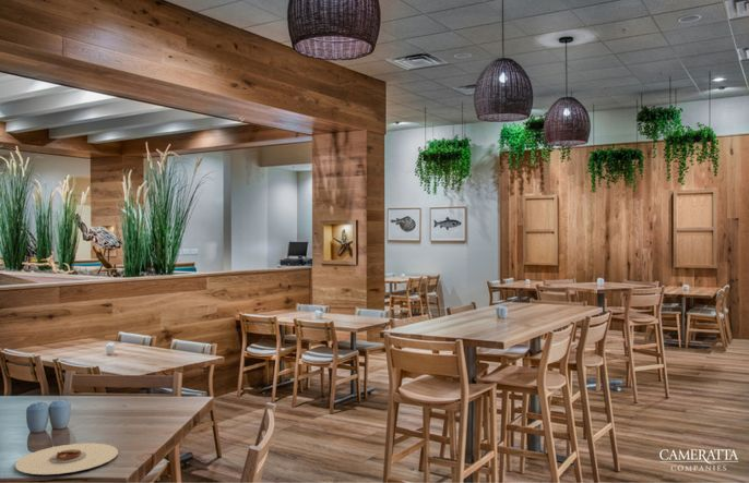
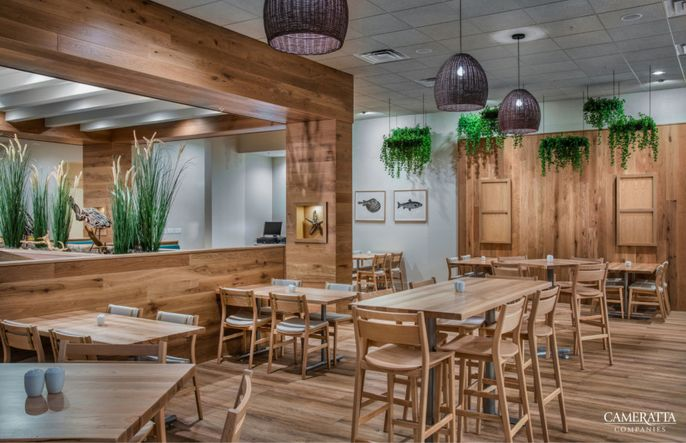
- plate [14,442,119,475]
